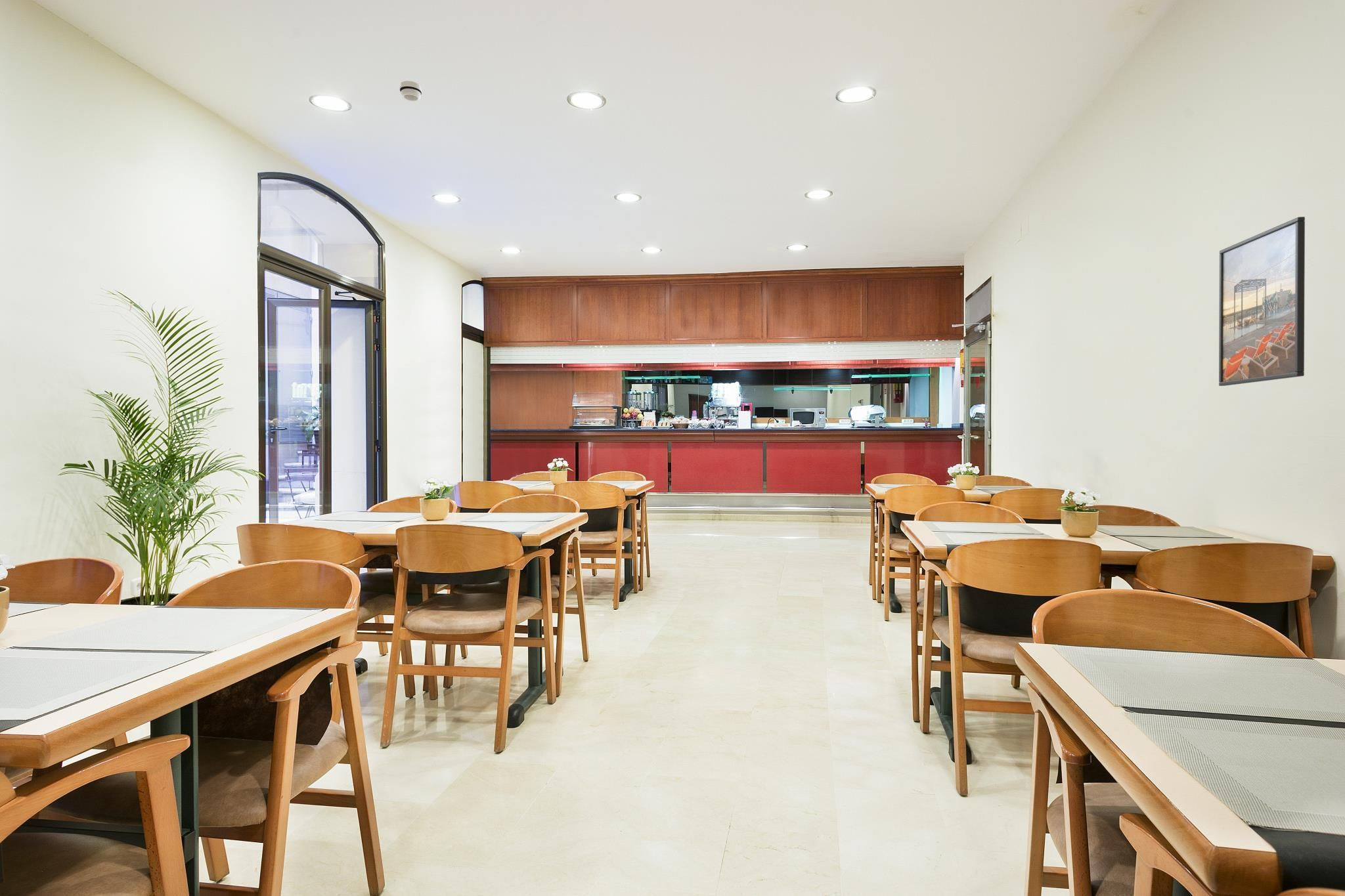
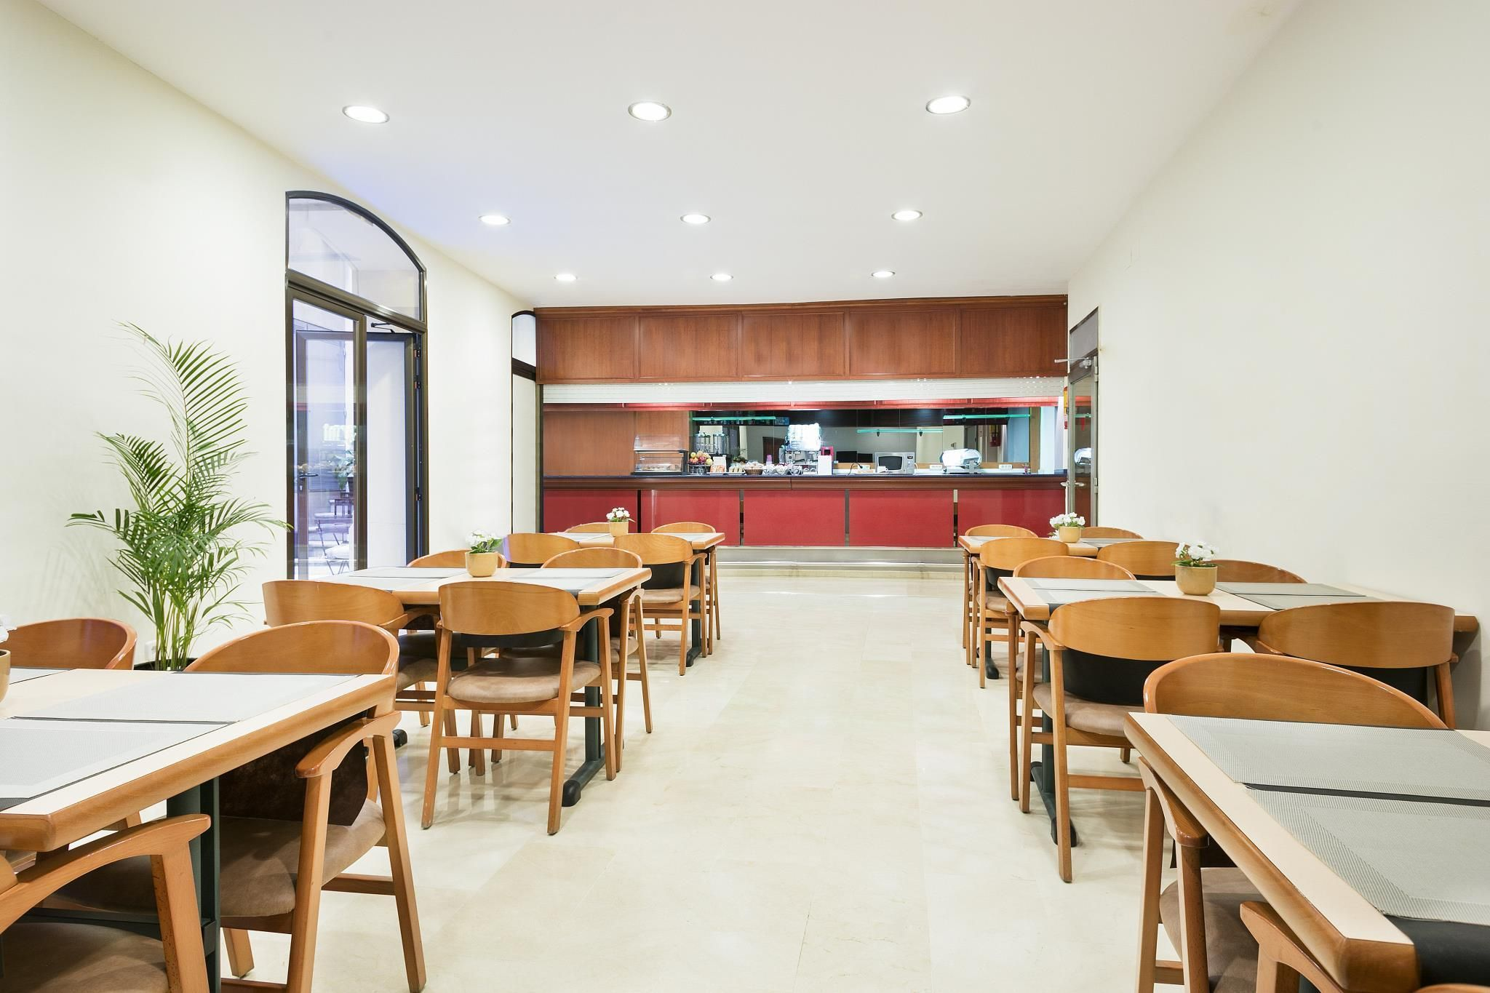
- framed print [1218,216,1306,387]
- smoke detector [399,80,423,102]
